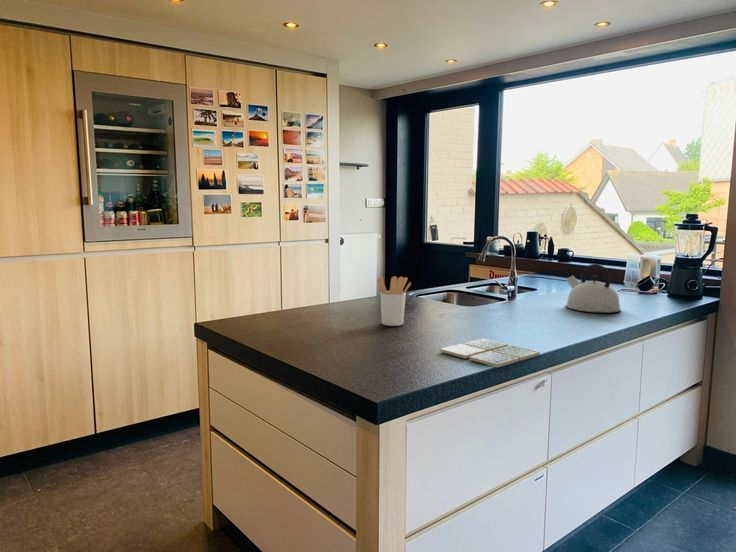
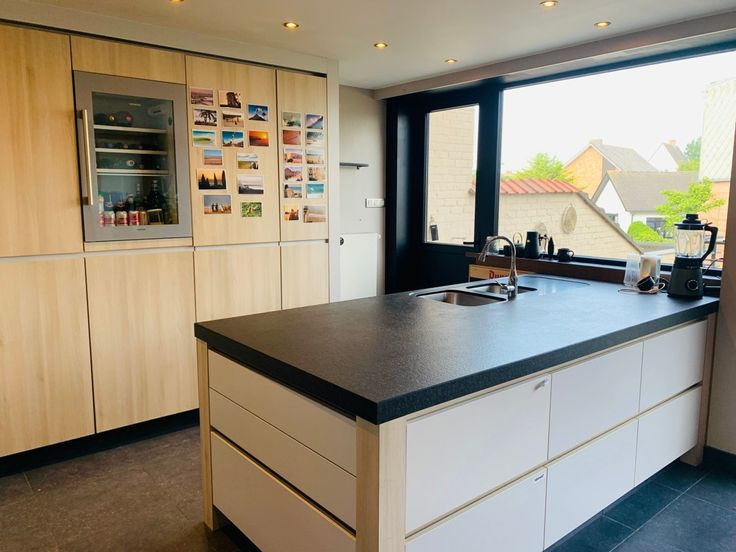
- utensil holder [376,275,412,327]
- drink coaster [439,337,541,368]
- kettle [565,263,622,314]
